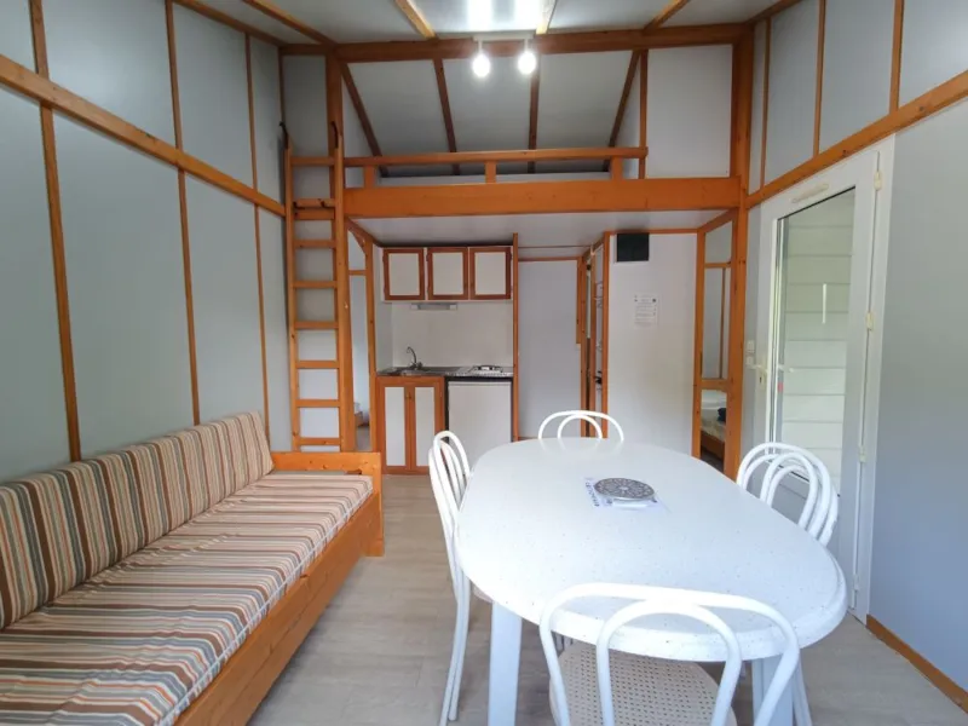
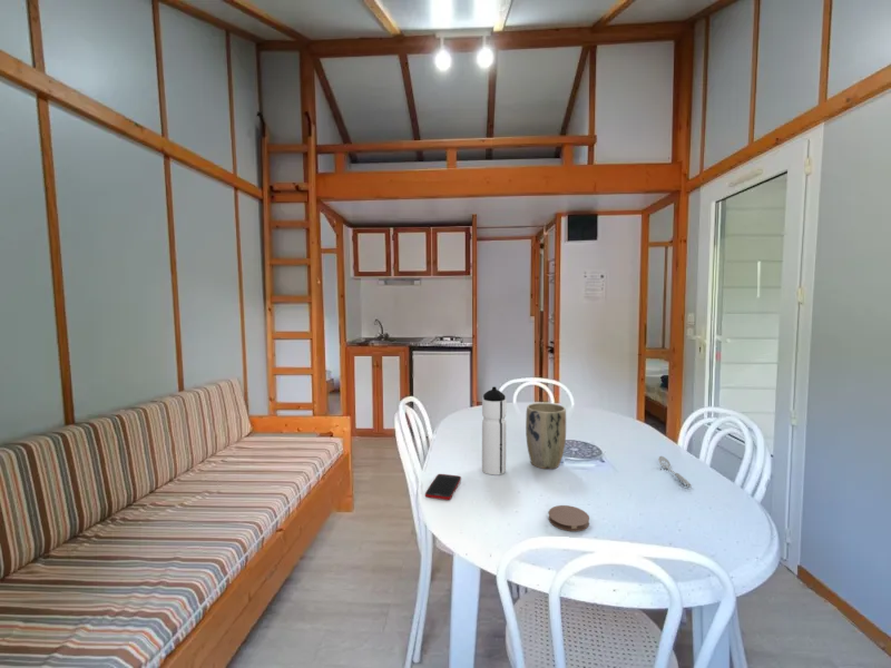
+ cell phone [424,473,462,501]
+ water bottle [481,386,508,475]
+ coaster [547,504,590,532]
+ spoon [657,455,693,488]
+ plant pot [525,402,567,470]
